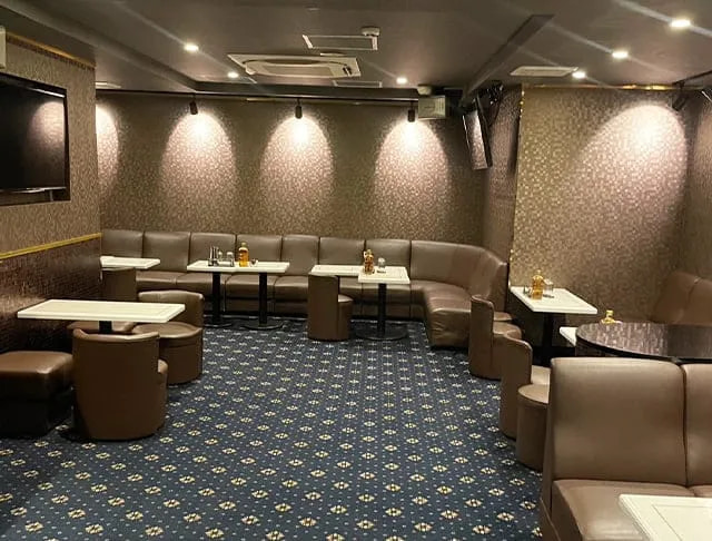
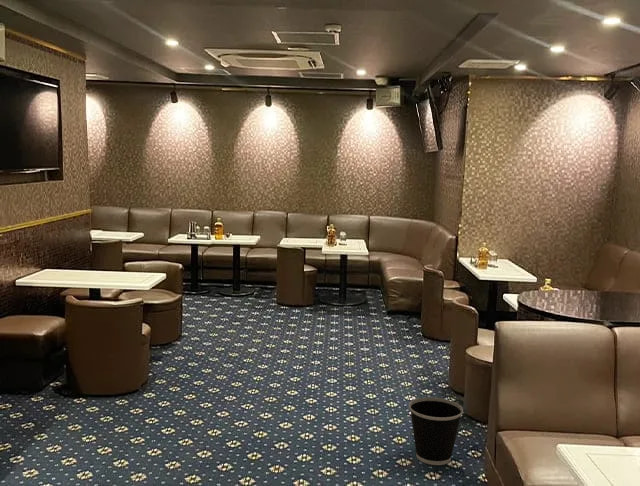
+ wastebasket [408,396,464,466]
